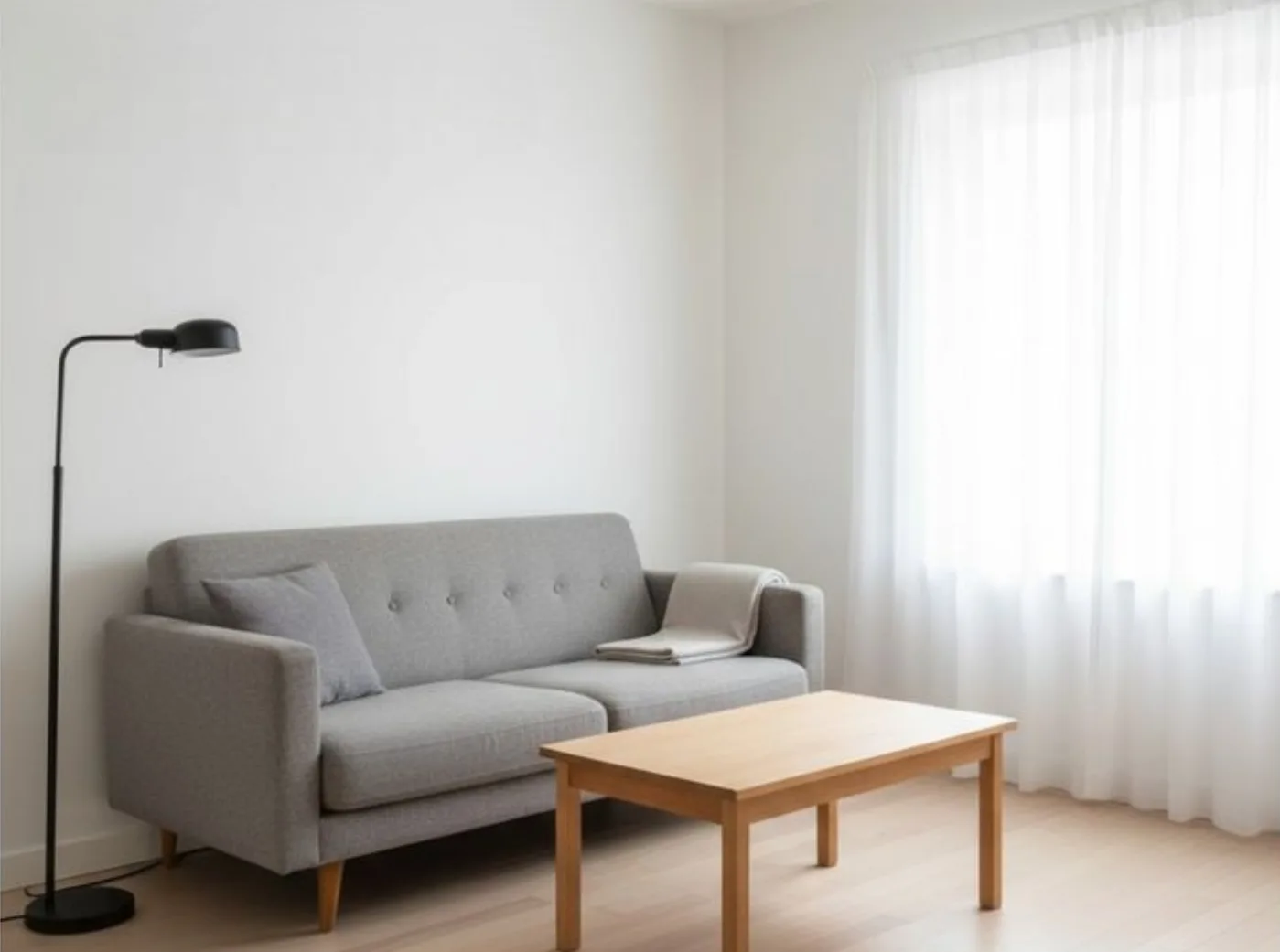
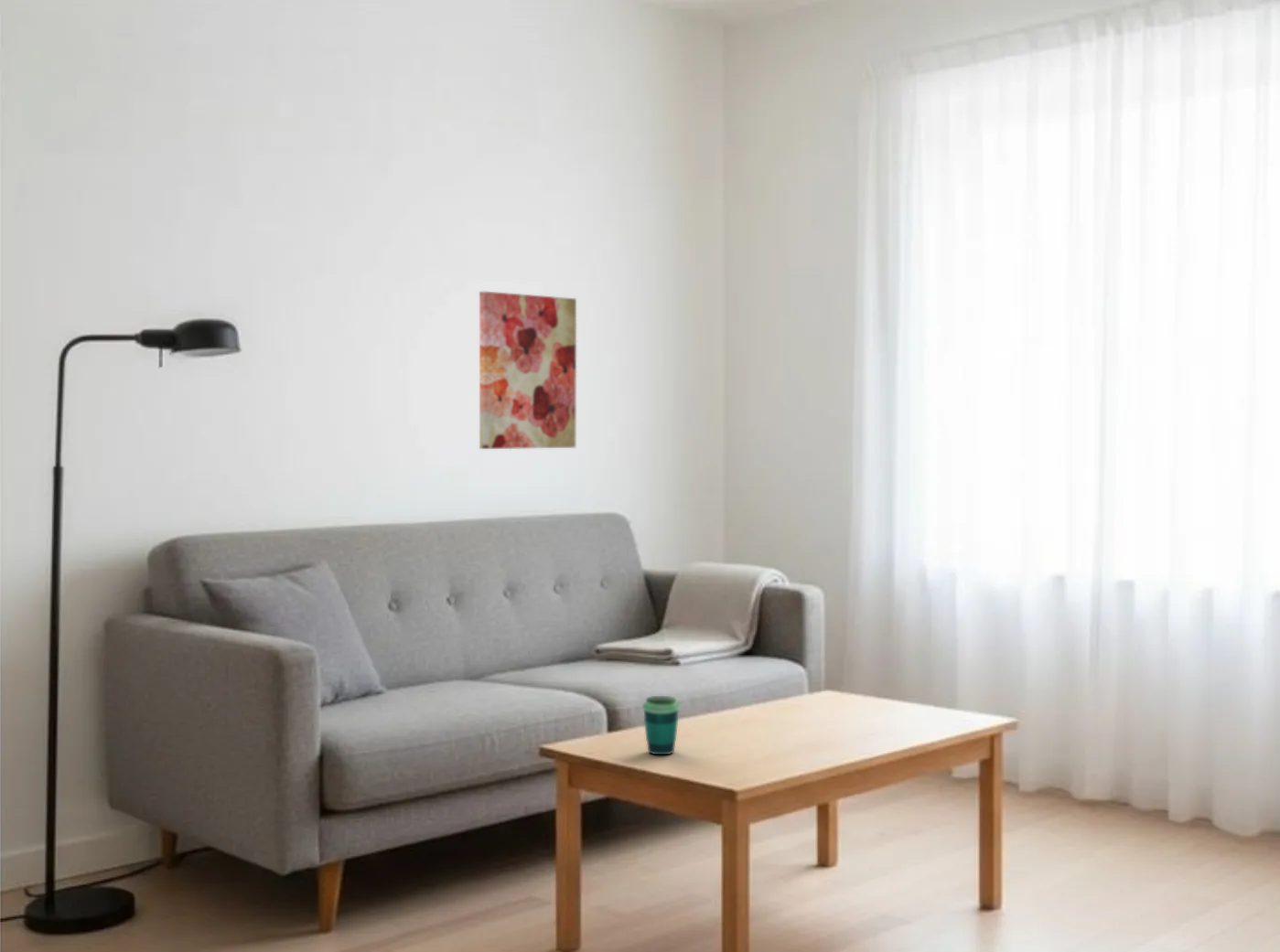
+ cup [641,695,681,755]
+ wall art [479,291,577,450]
